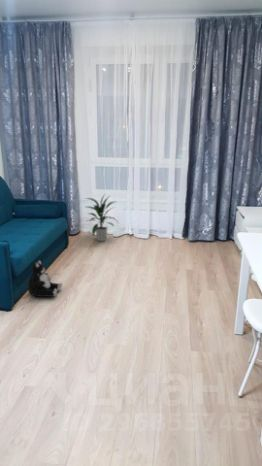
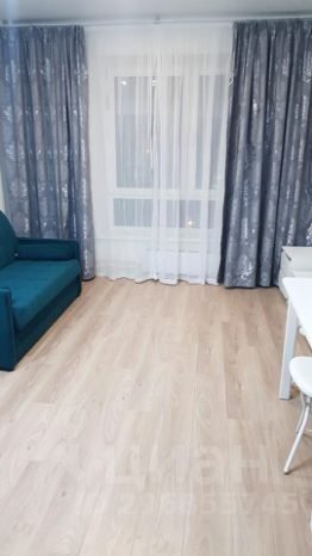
- plush toy [27,259,63,298]
- indoor plant [83,193,119,242]
